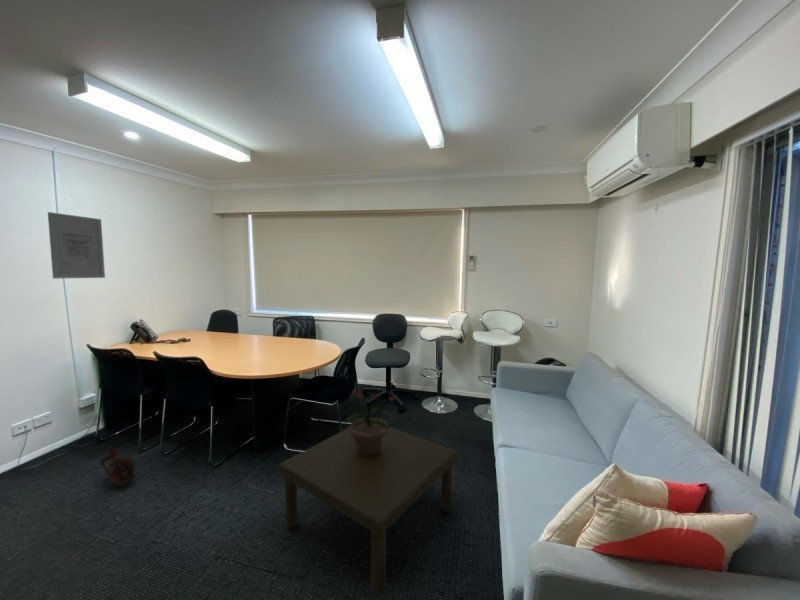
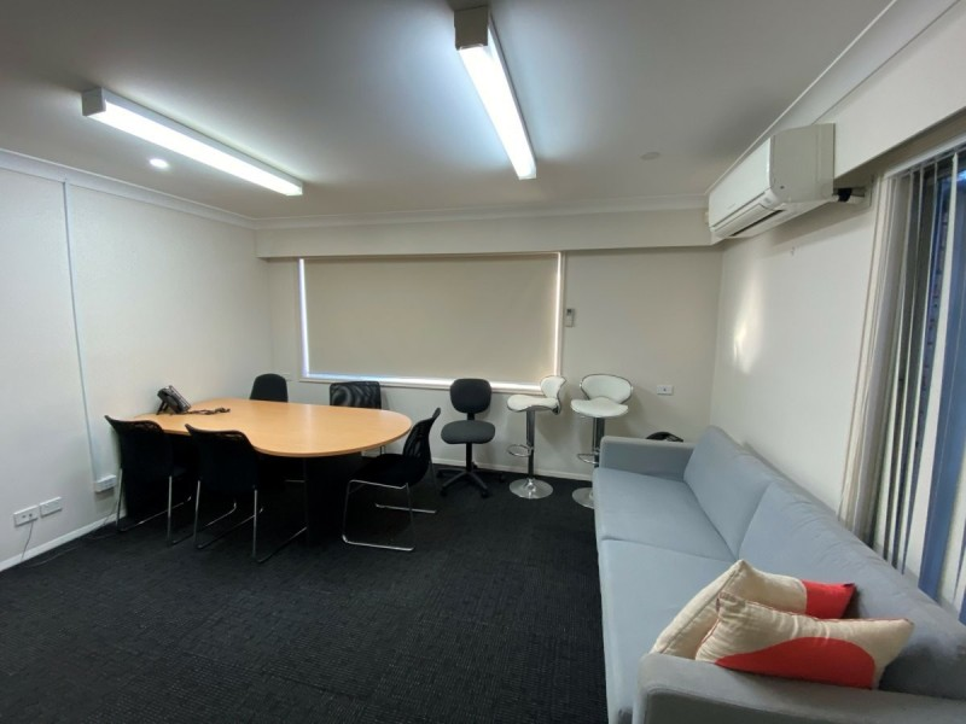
- wall art [47,211,106,280]
- ceramic jug [100,446,136,487]
- potted plant [343,388,395,454]
- coffee table [277,426,459,595]
